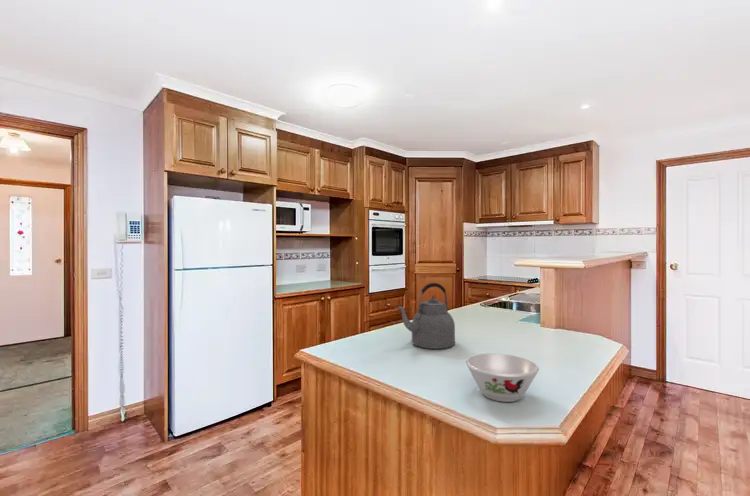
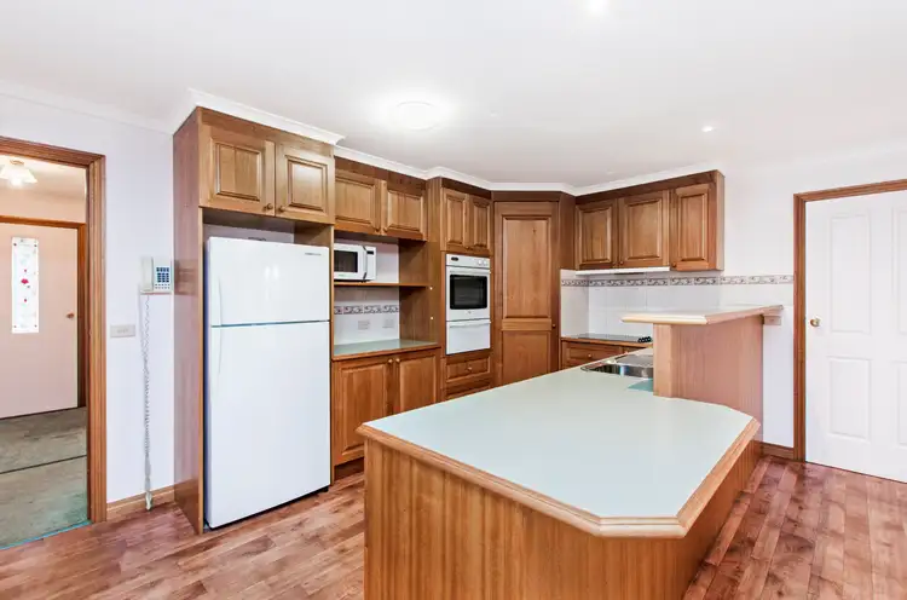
- kettle [394,282,456,350]
- bowl [465,353,540,403]
